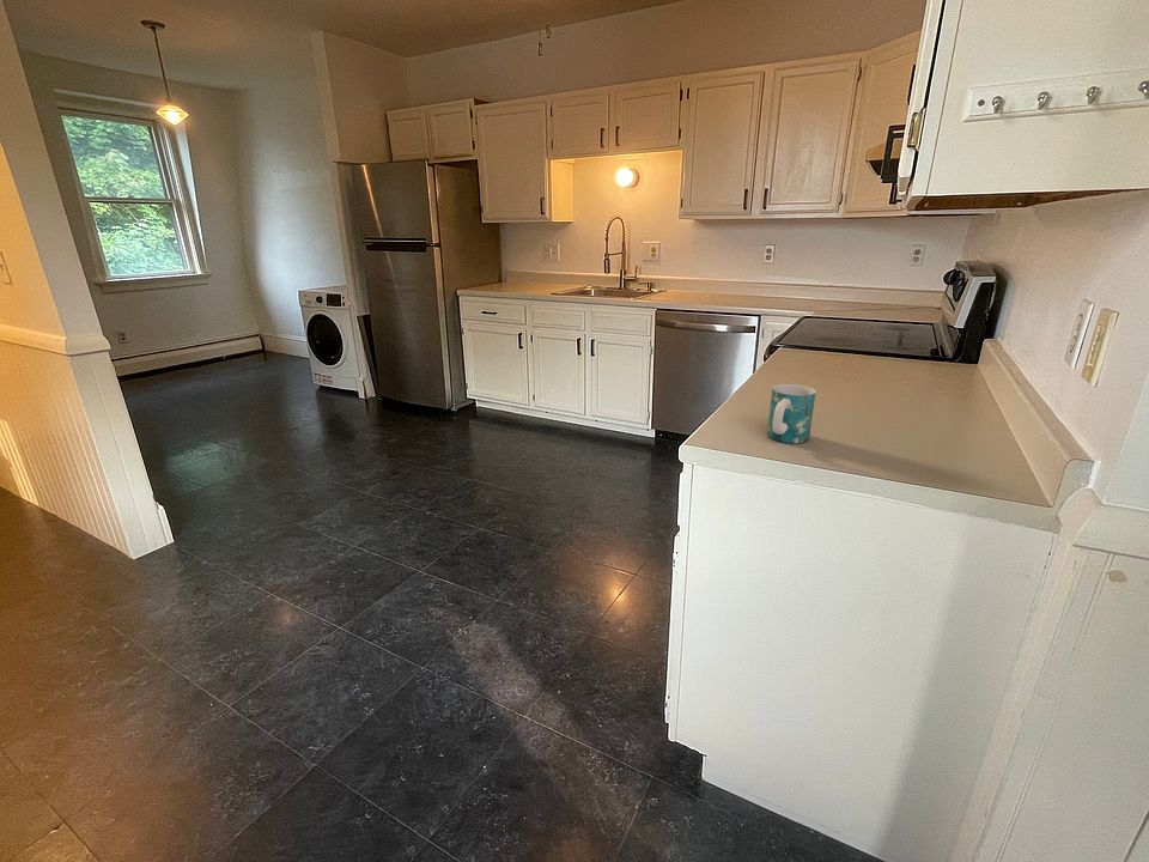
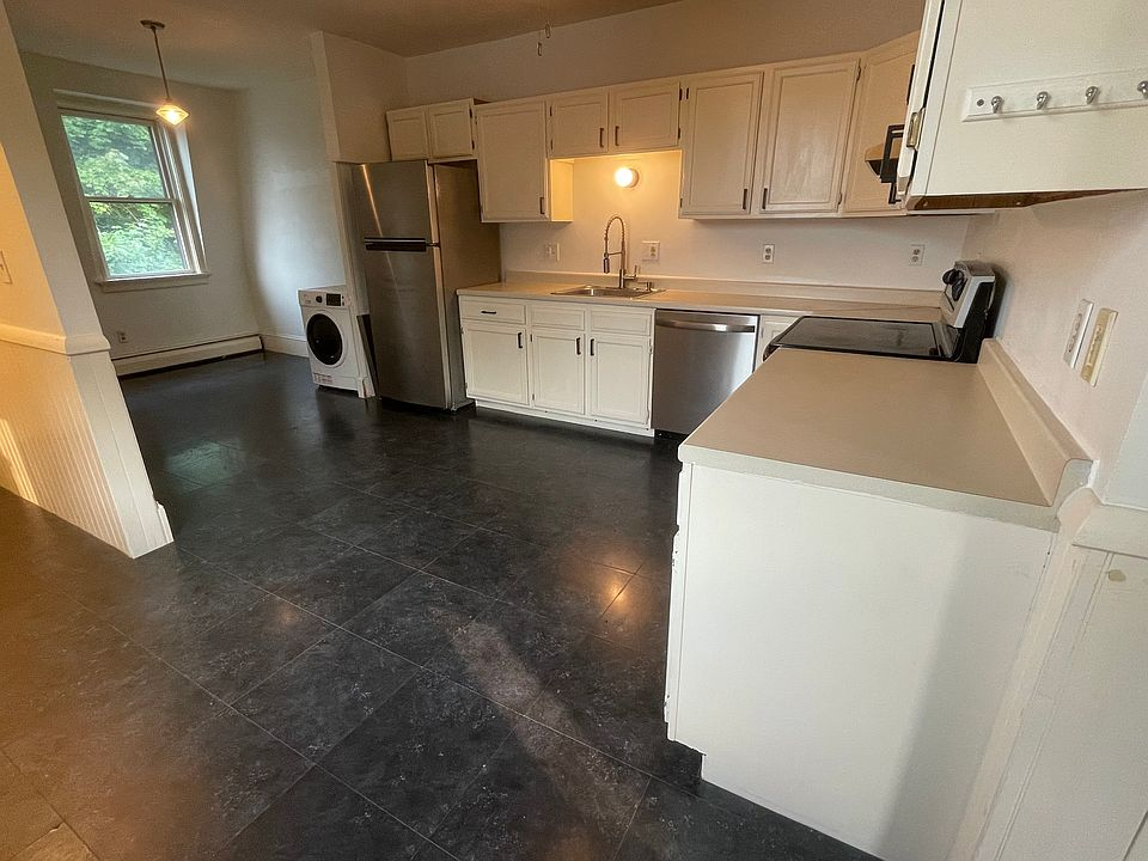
- mug [766,383,817,444]
